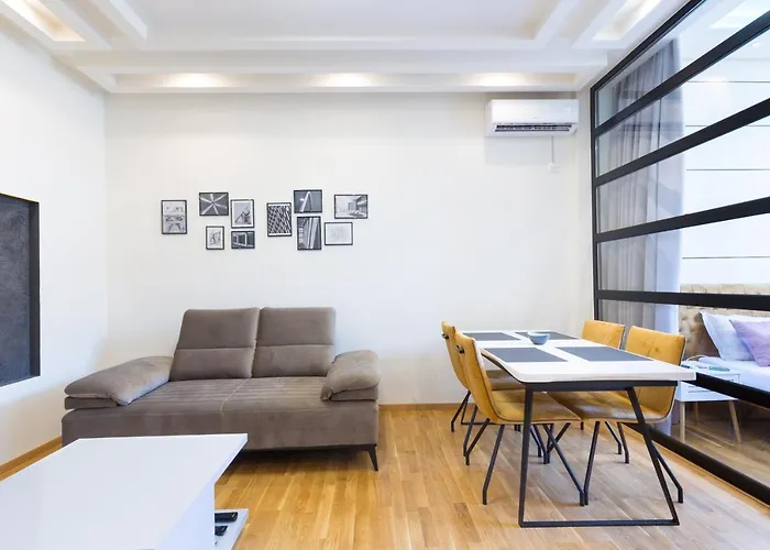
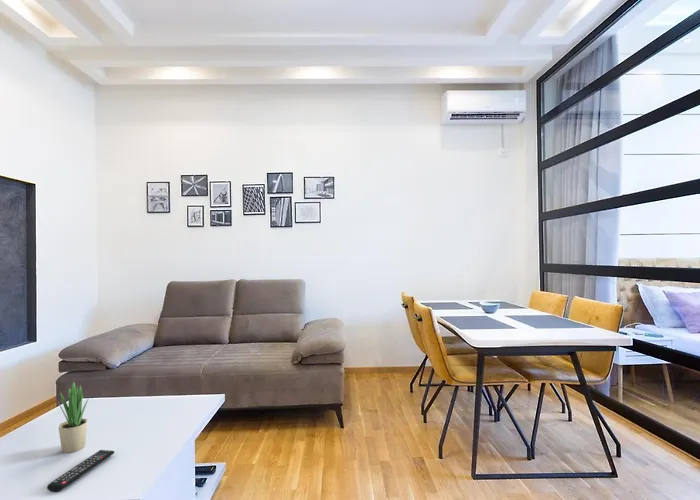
+ remote control [46,449,115,493]
+ potted plant [57,379,90,454]
